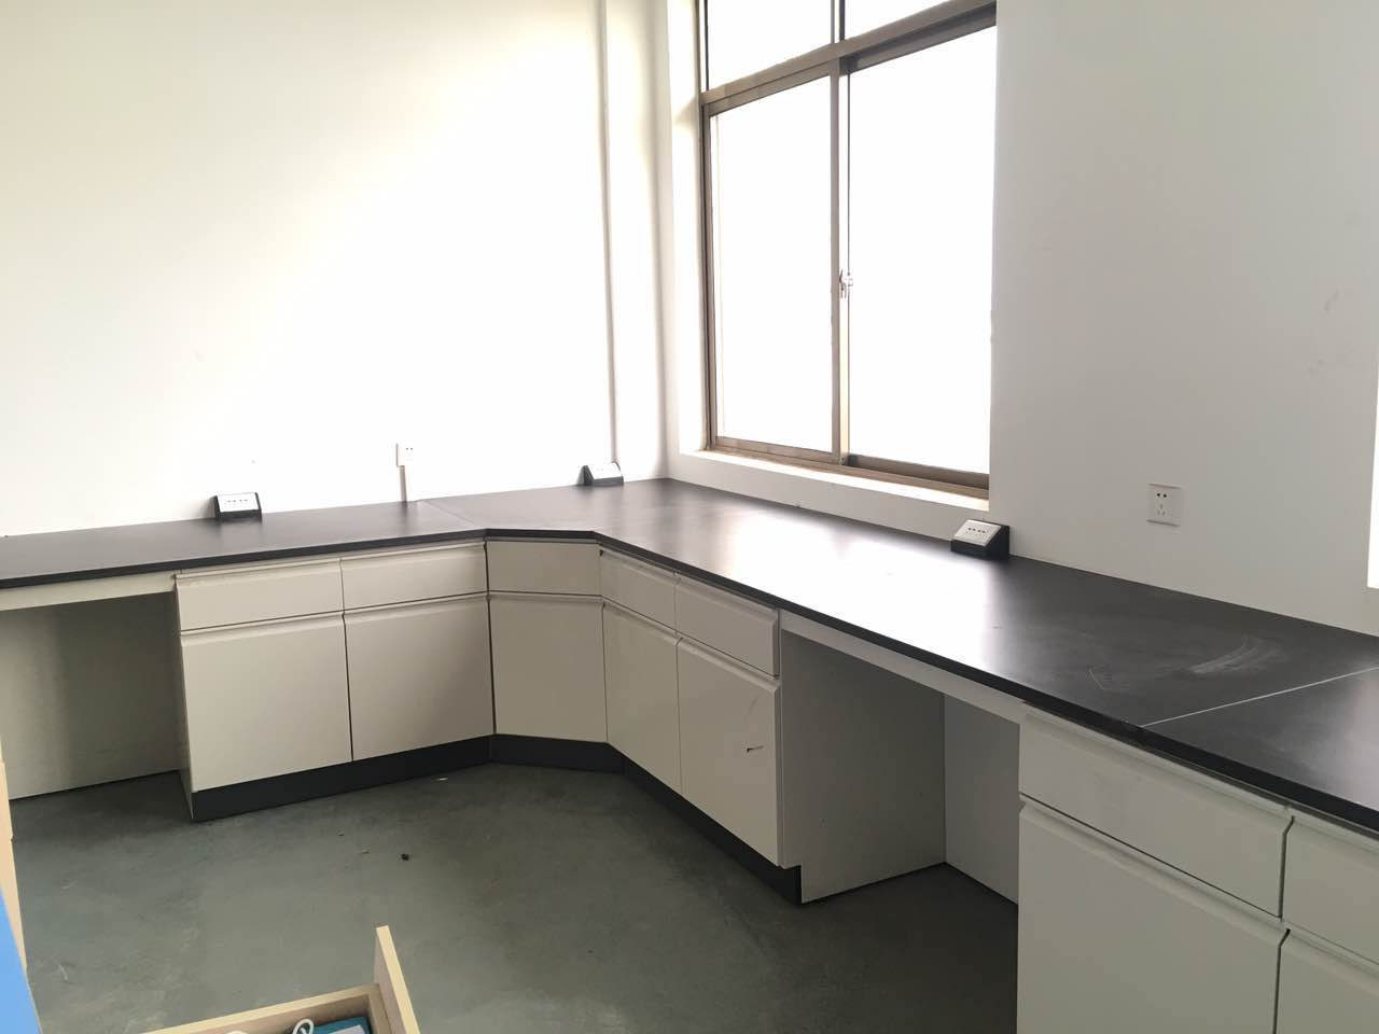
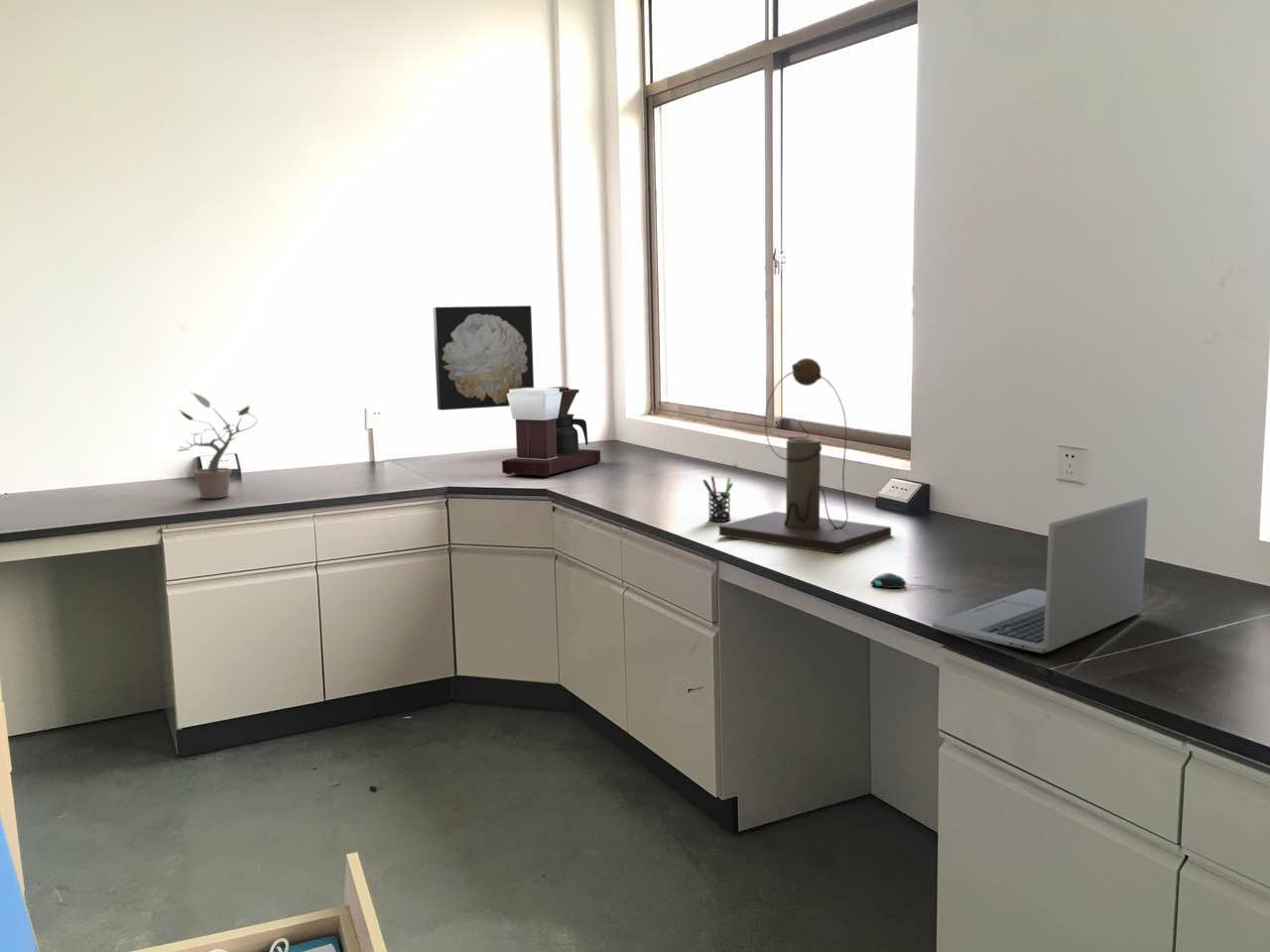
+ laptop [931,496,1149,654]
+ wall art [432,304,535,412]
+ mouse [869,572,953,592]
+ pen holder [701,475,734,523]
+ desk lamp [718,357,892,554]
+ potted plant [176,392,258,500]
+ coffee maker [501,386,601,478]
